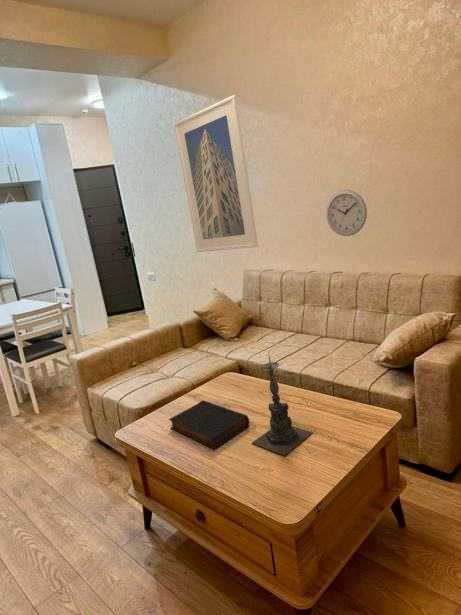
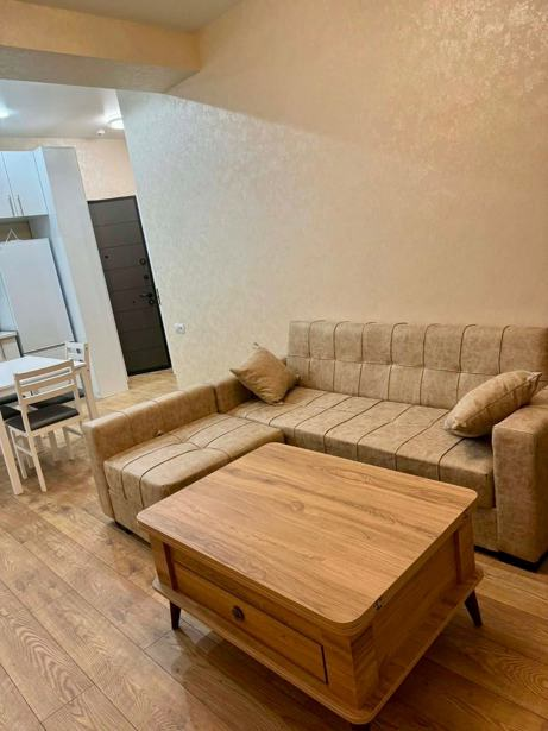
- candle holder [251,351,314,456]
- book [168,399,251,450]
- wall clock [325,189,368,237]
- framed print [173,94,259,253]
